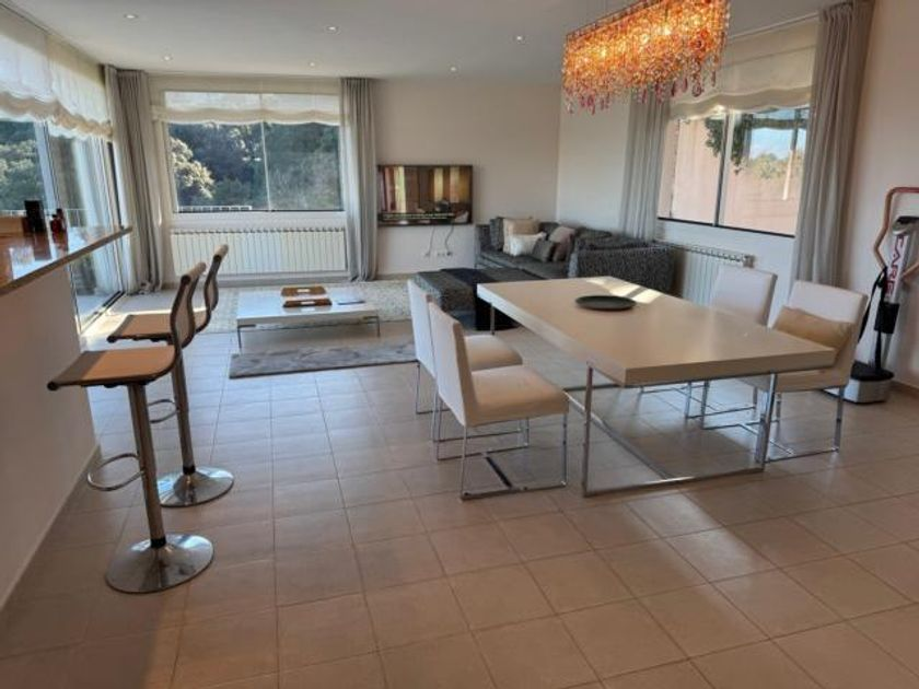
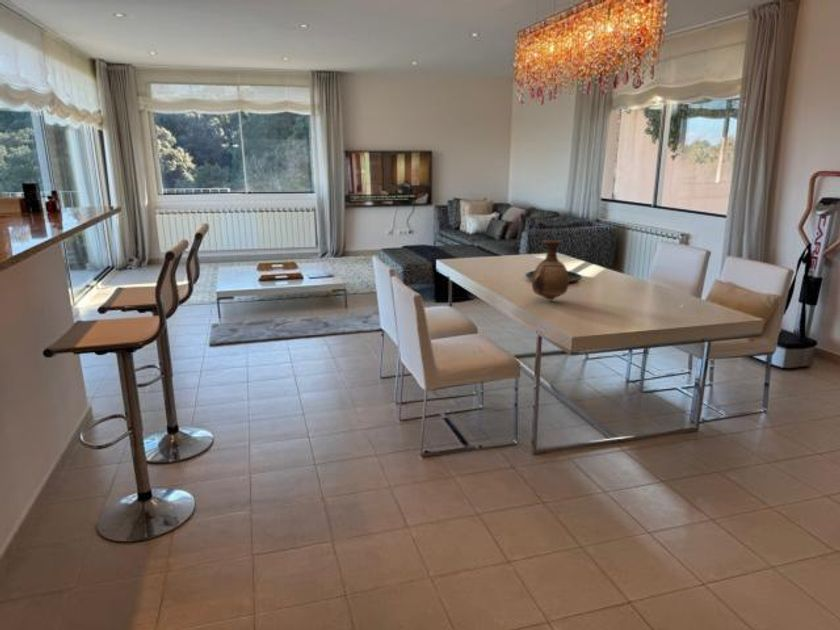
+ vase [531,239,570,302]
